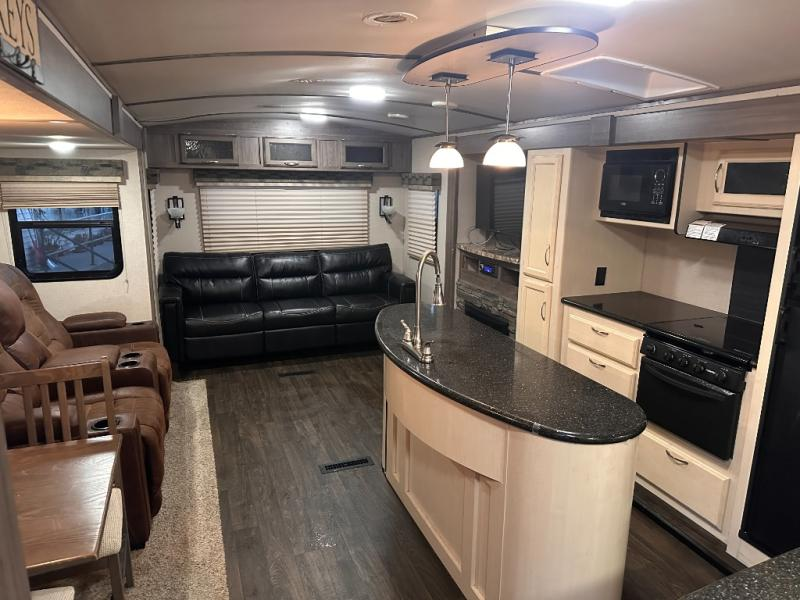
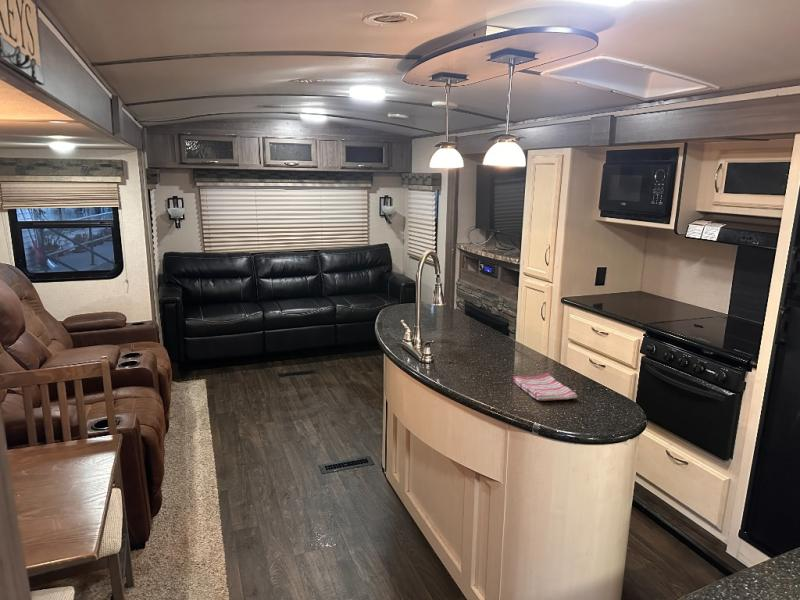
+ dish towel [512,372,578,402]
